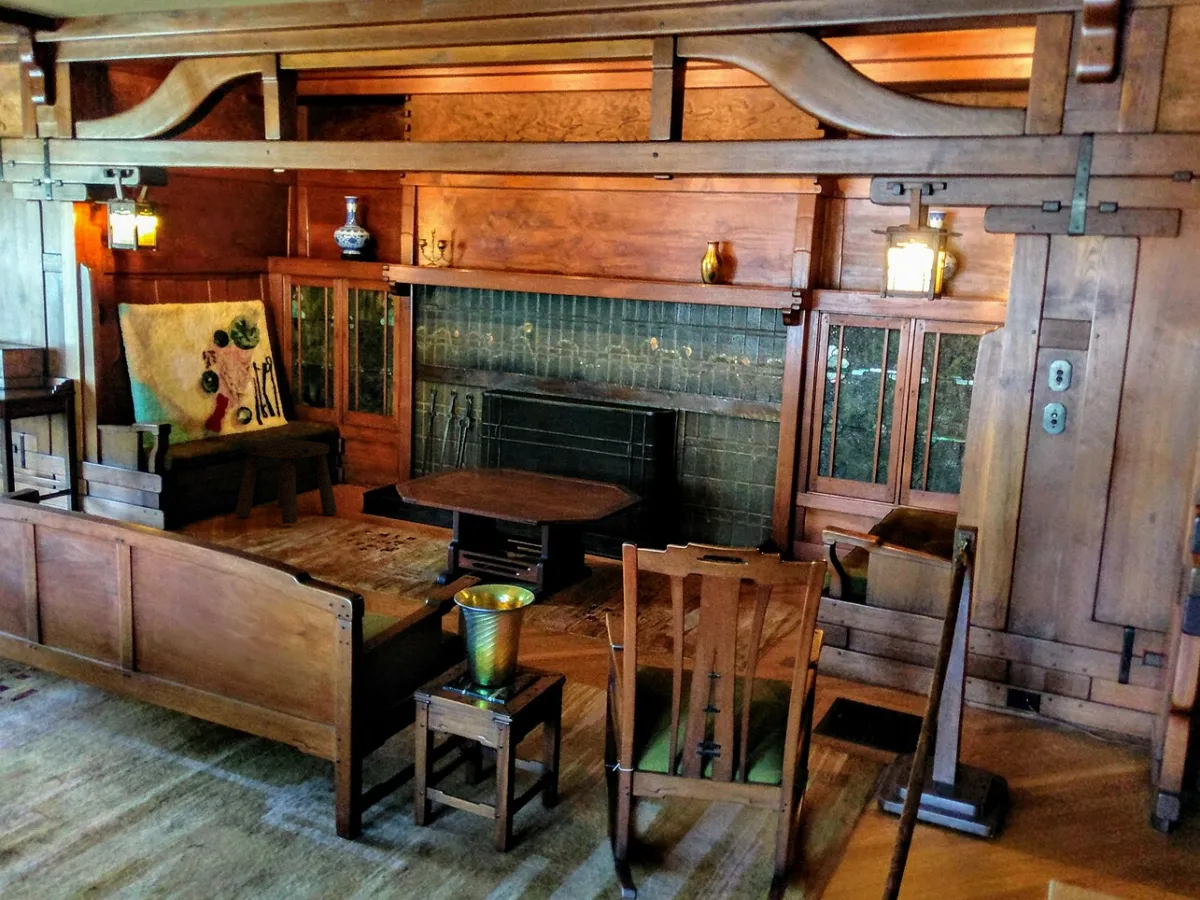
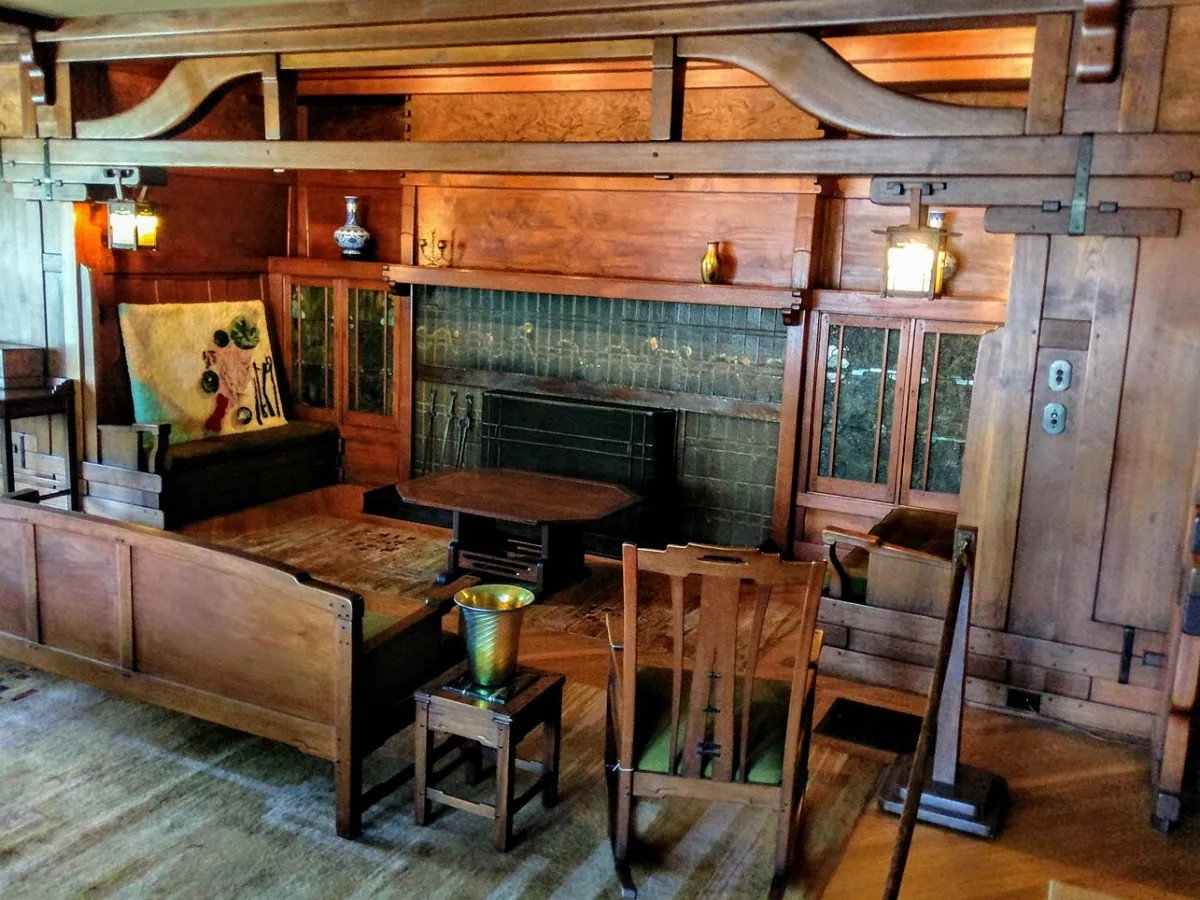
- stool [234,438,338,525]
